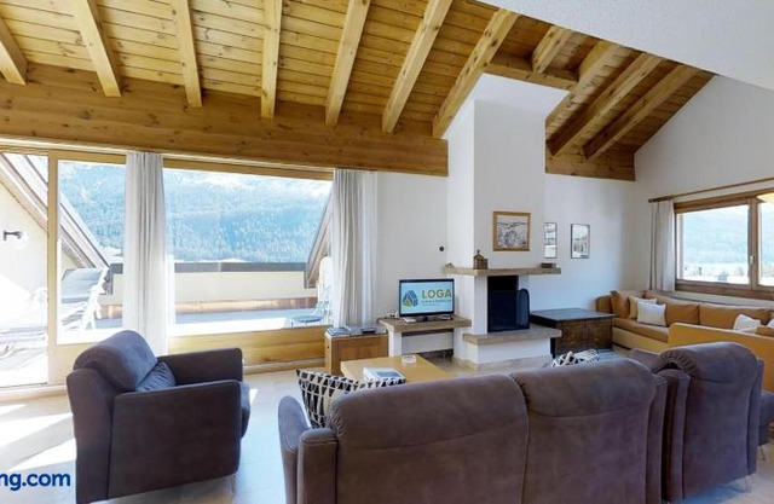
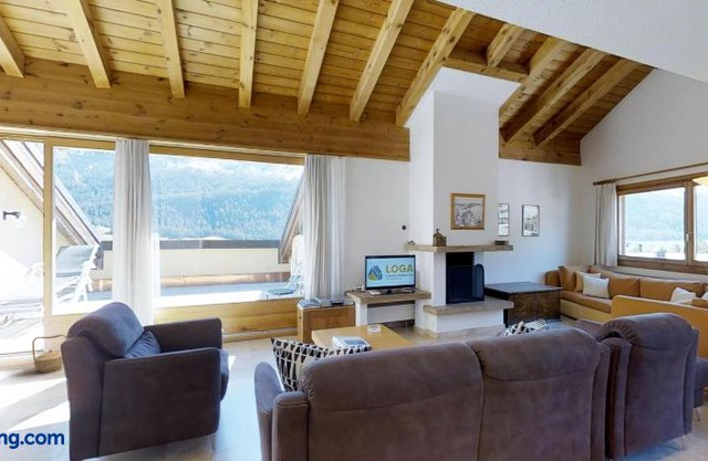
+ basket [31,334,67,374]
